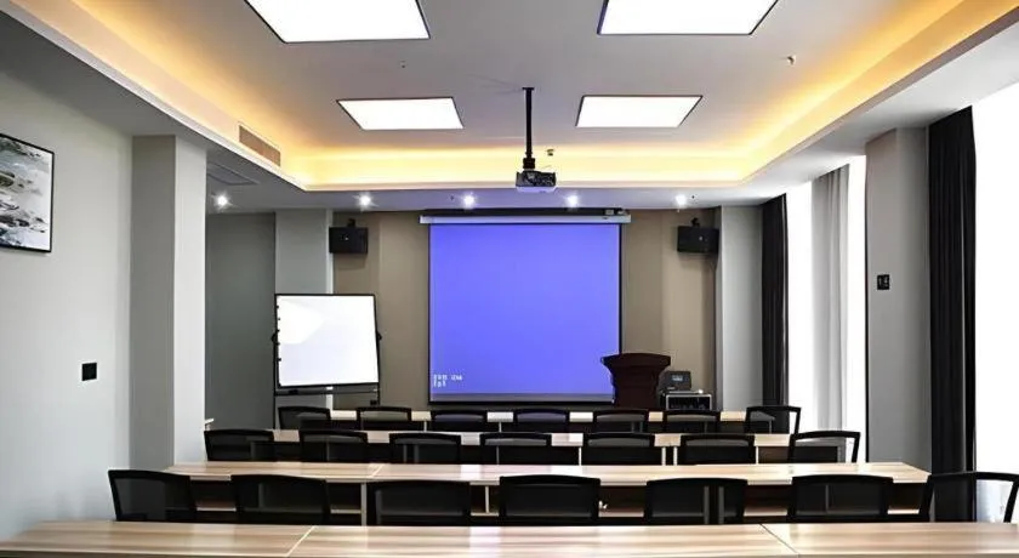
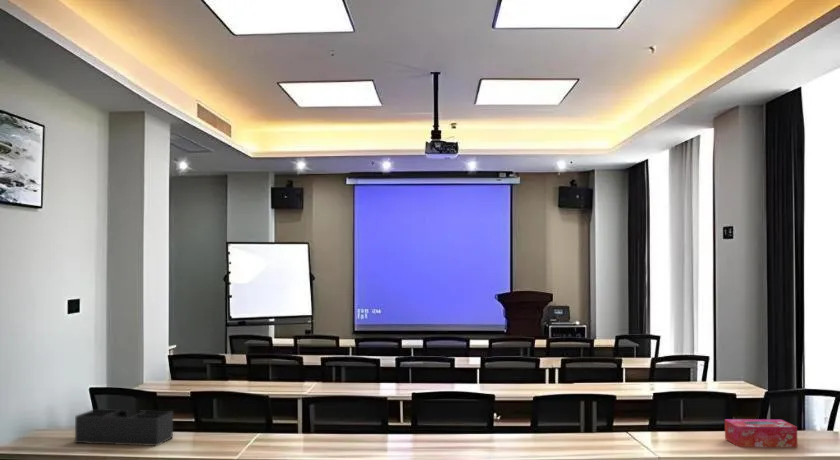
+ desk organizer [74,408,174,447]
+ tissue box [724,418,799,448]
